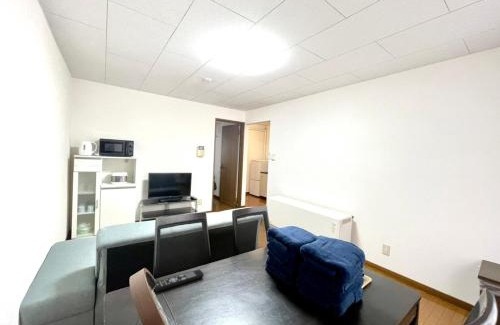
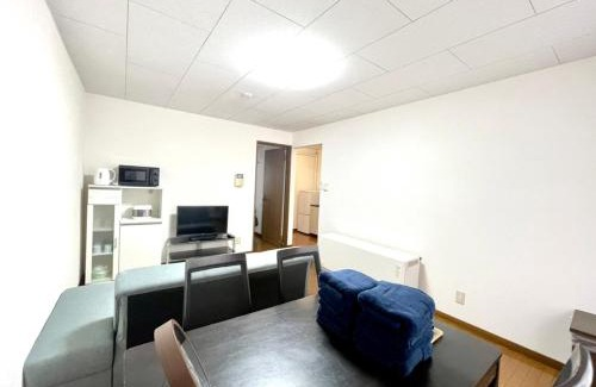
- remote control [154,268,205,293]
